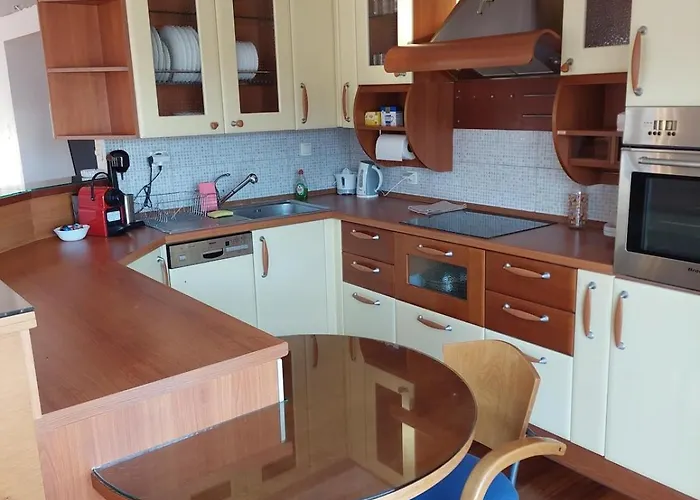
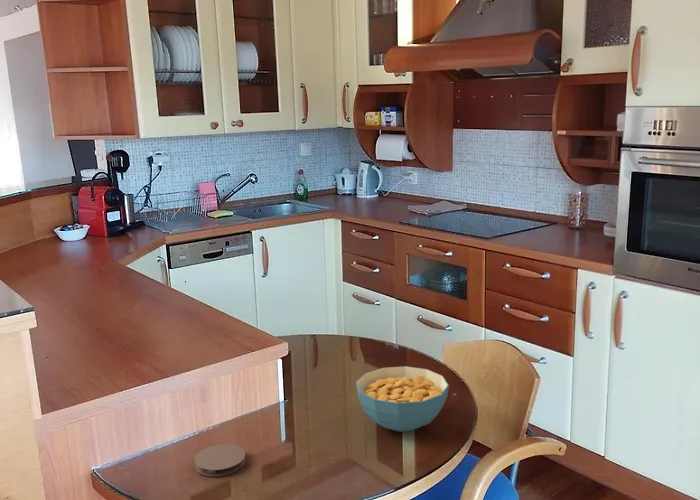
+ coaster [193,443,247,477]
+ cereal bowl [355,365,450,433]
